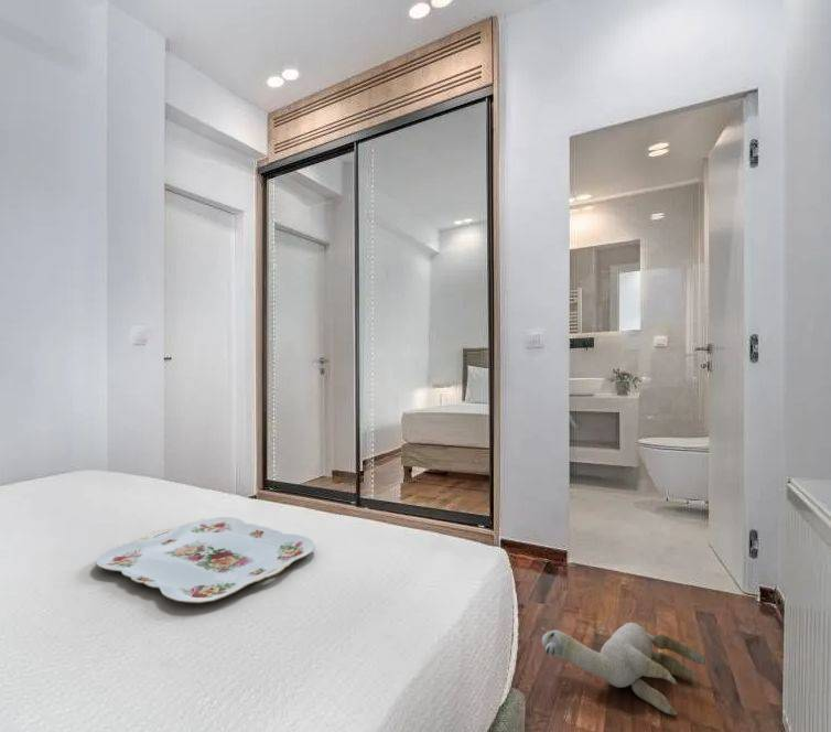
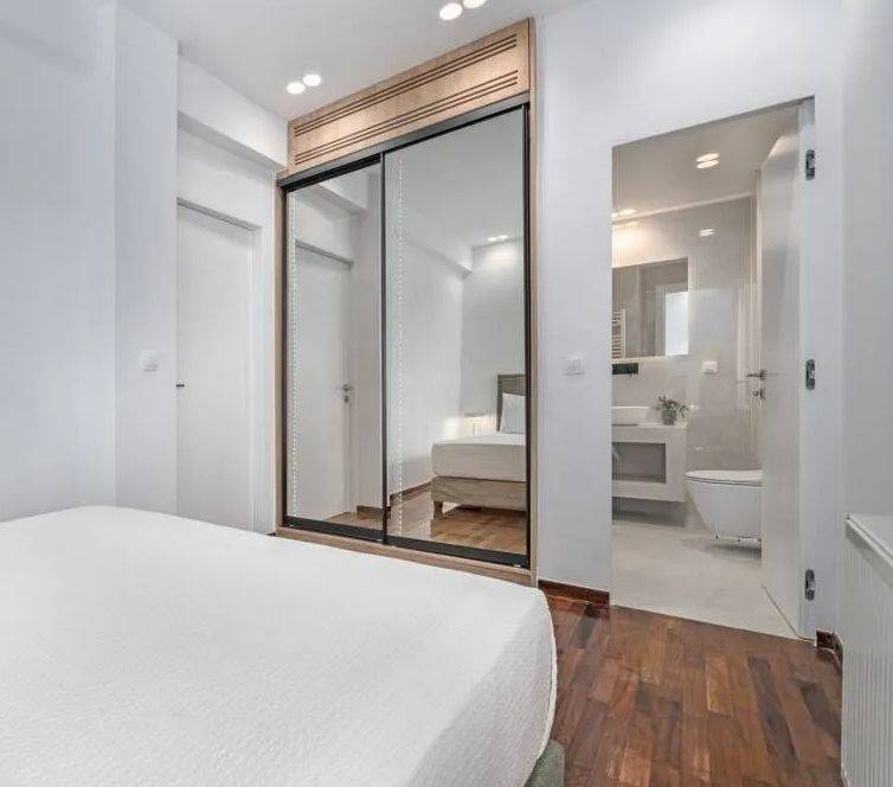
- plush toy [541,622,706,717]
- serving tray [95,516,316,604]
